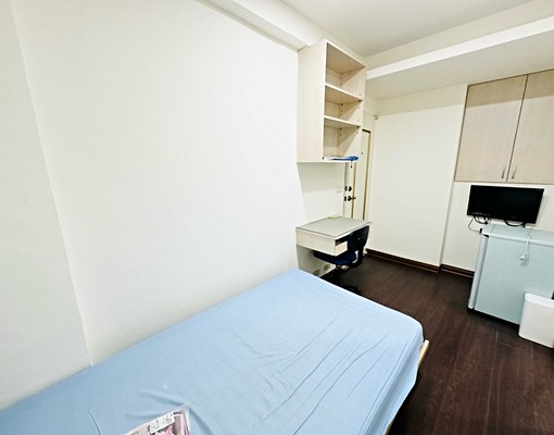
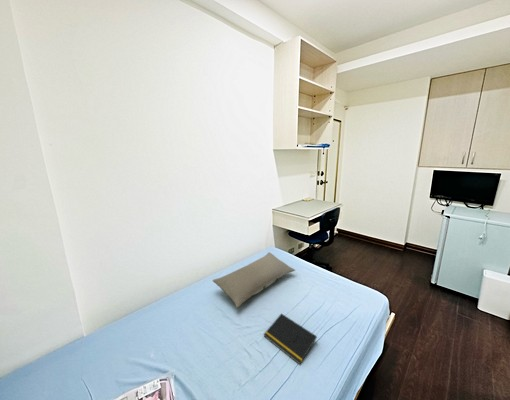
+ pillow [211,251,296,309]
+ notepad [263,312,318,366]
